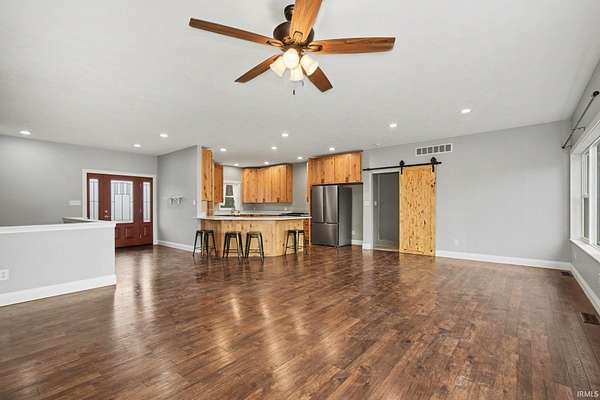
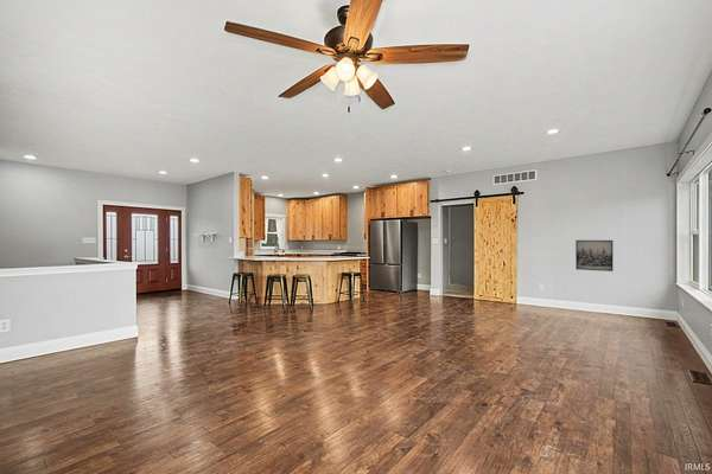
+ wall art [574,239,614,273]
